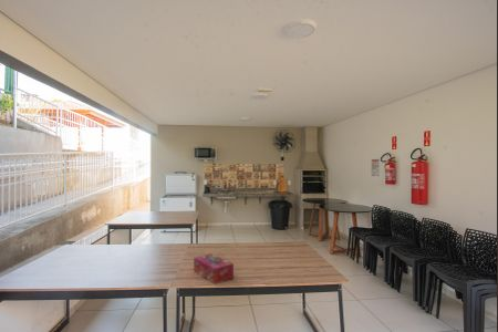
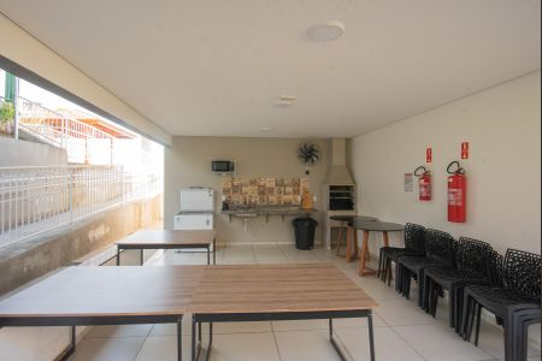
- tissue box [193,252,235,284]
